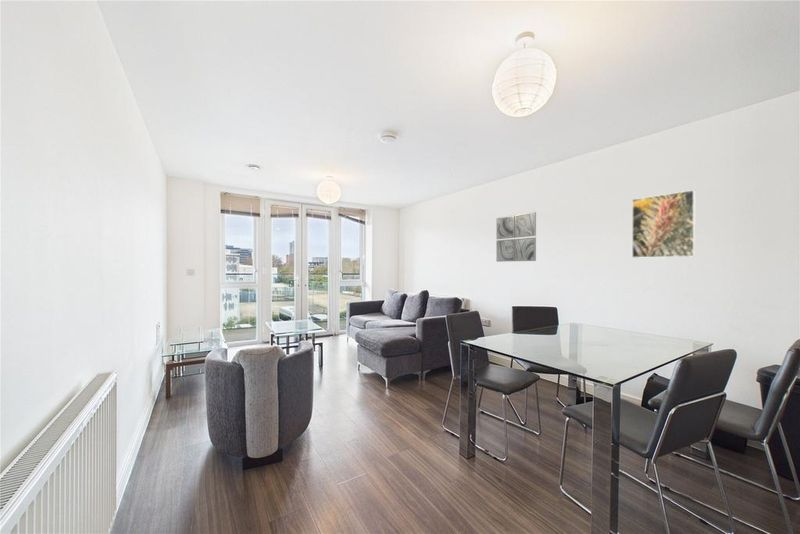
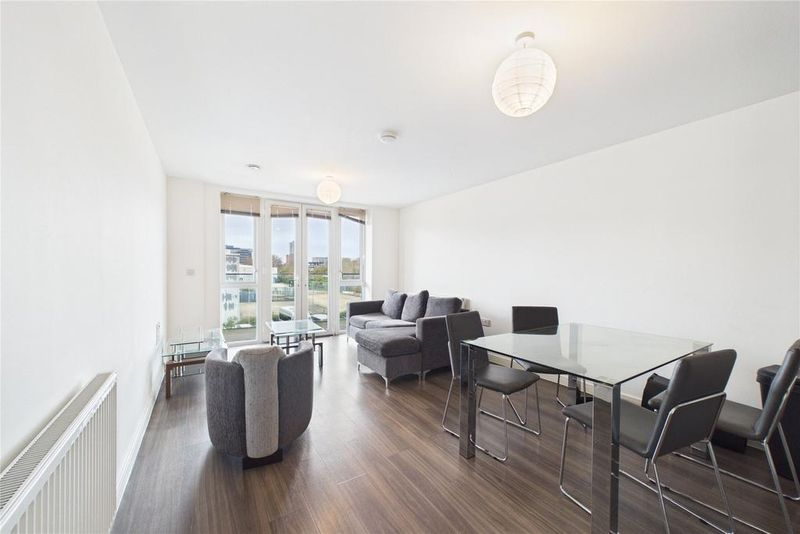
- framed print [631,189,696,259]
- wall art [496,211,537,263]
